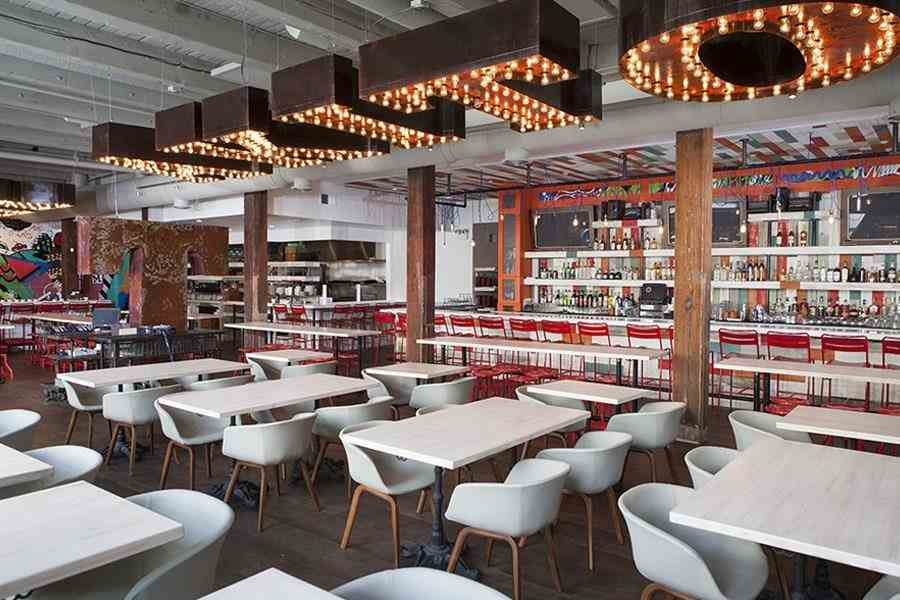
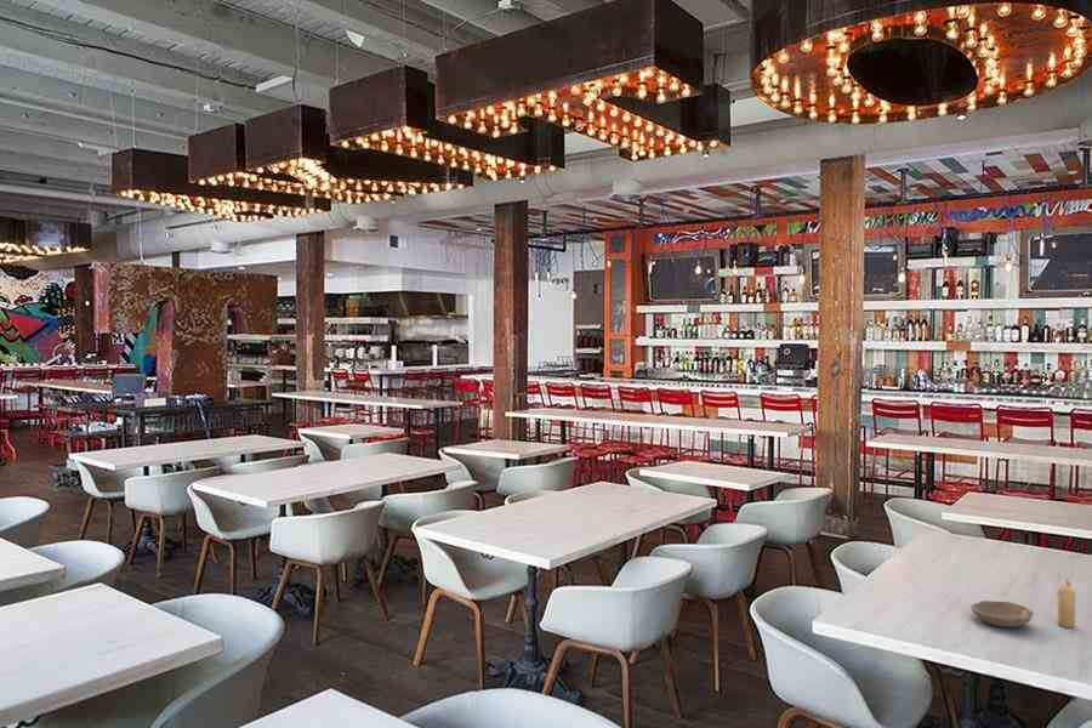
+ candle [1056,579,1077,629]
+ bowl [969,599,1035,629]
